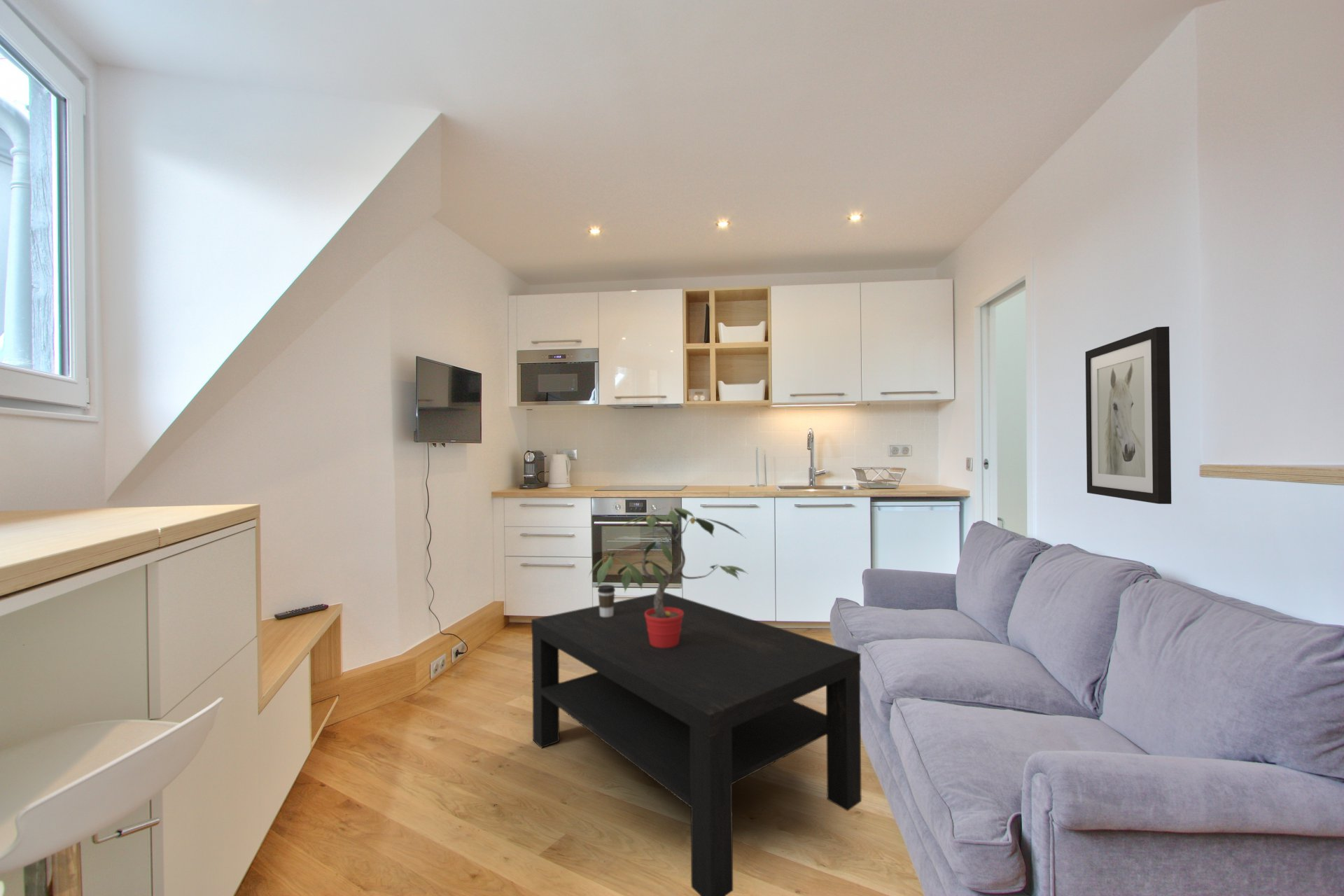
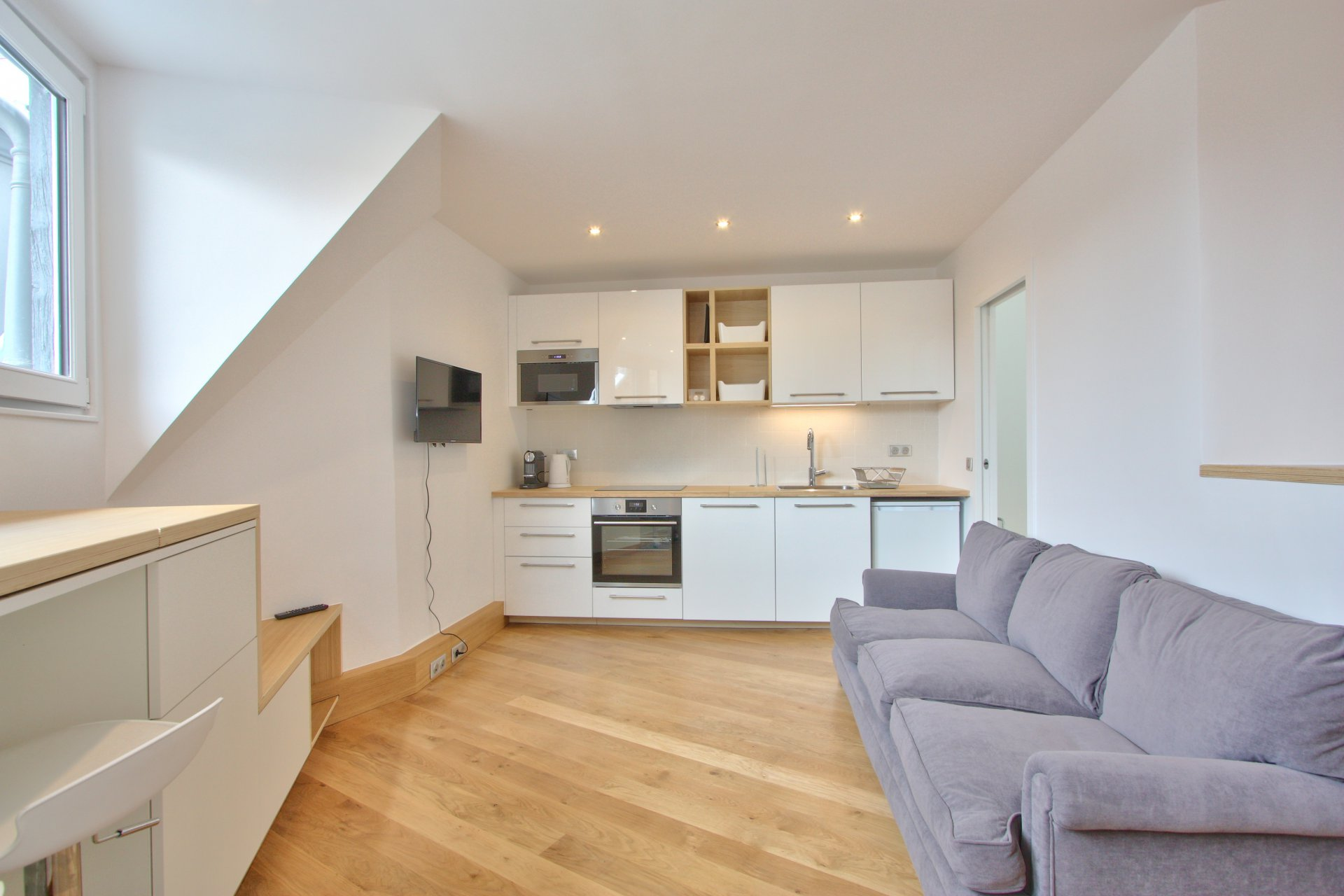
- potted plant [587,506,750,647]
- wall art [1085,325,1172,505]
- coffee table [531,591,862,896]
- coffee cup [597,584,616,617]
